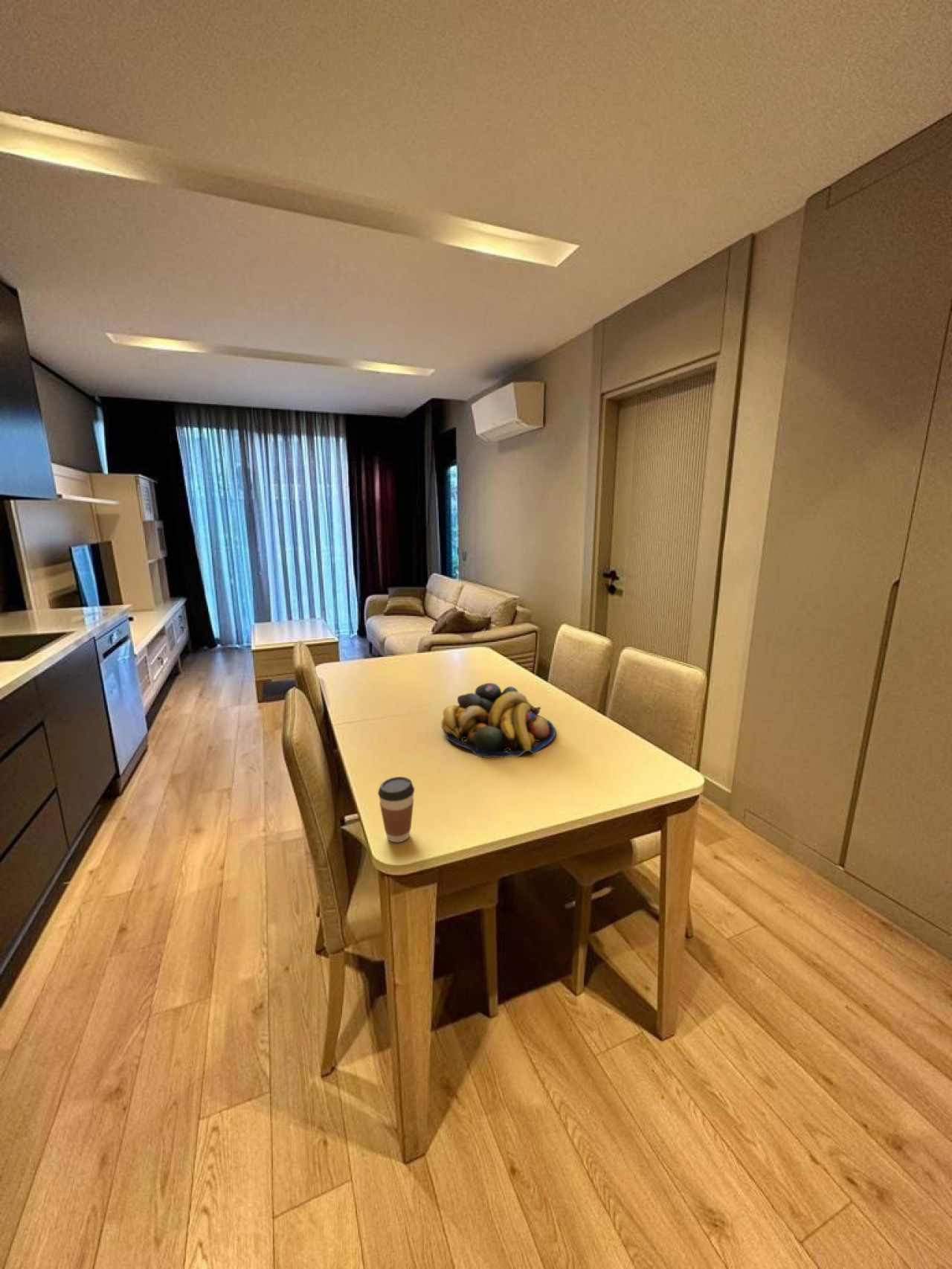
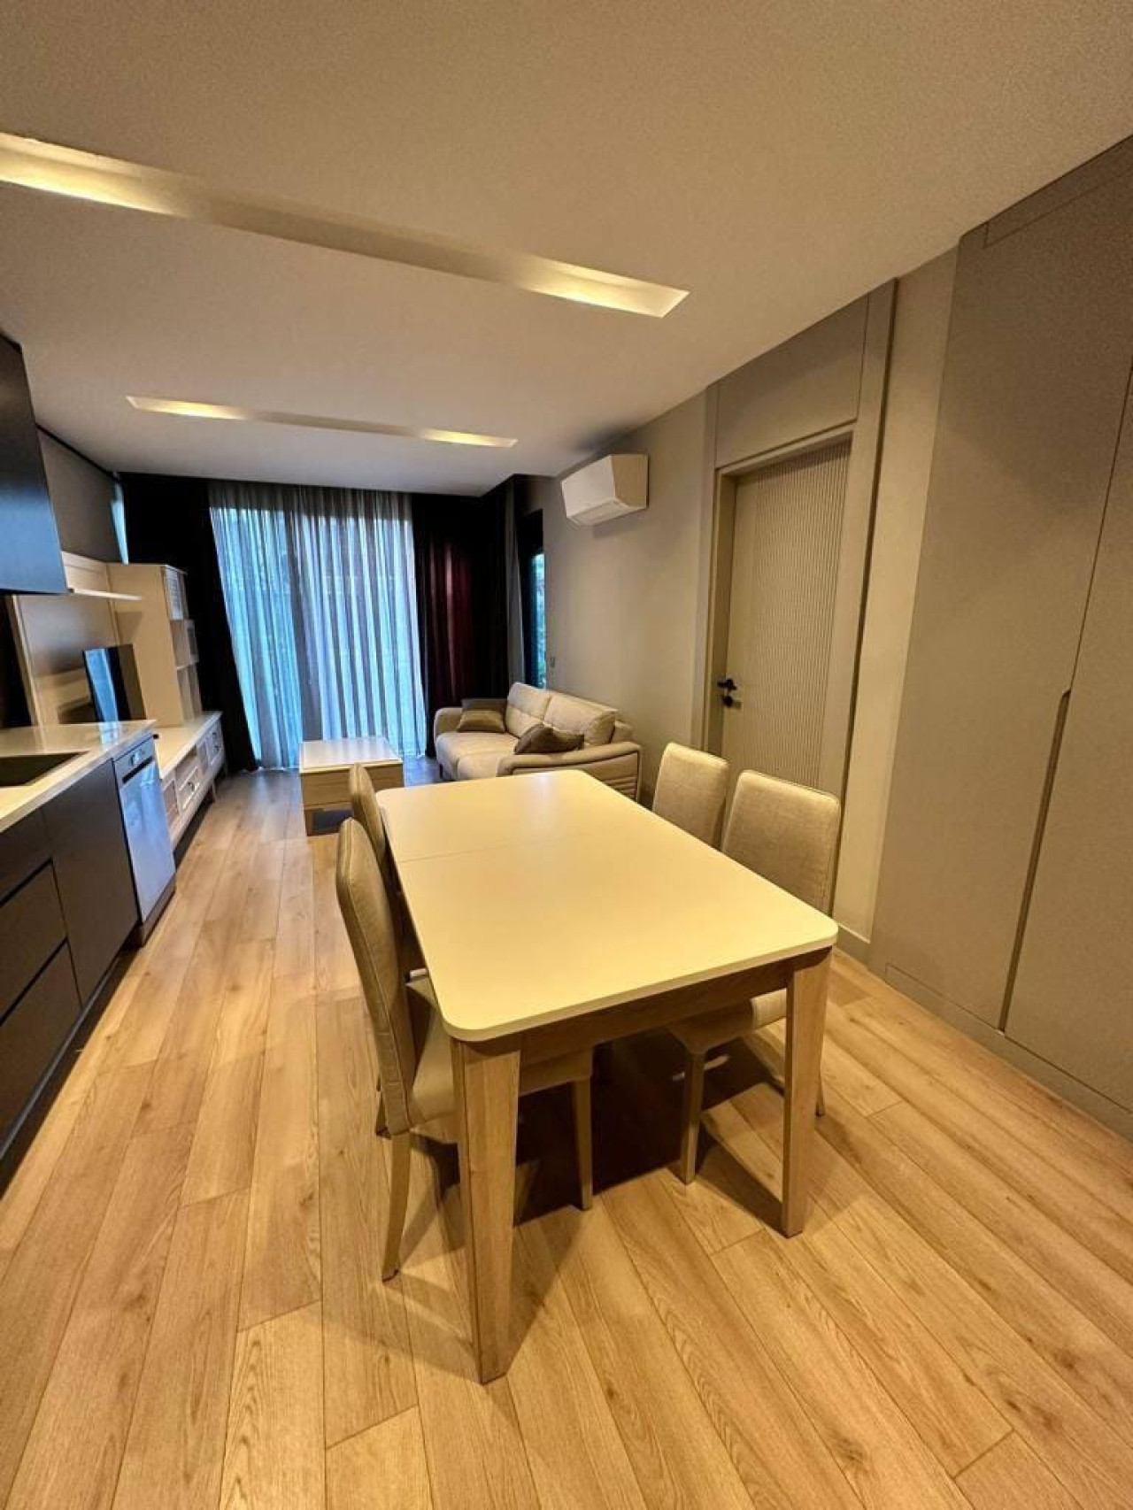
- coffee cup [377,776,415,843]
- fruit bowl [440,682,556,759]
